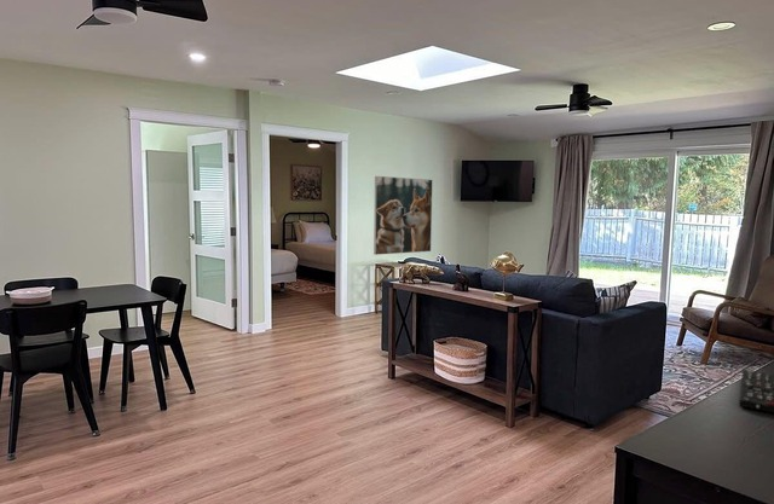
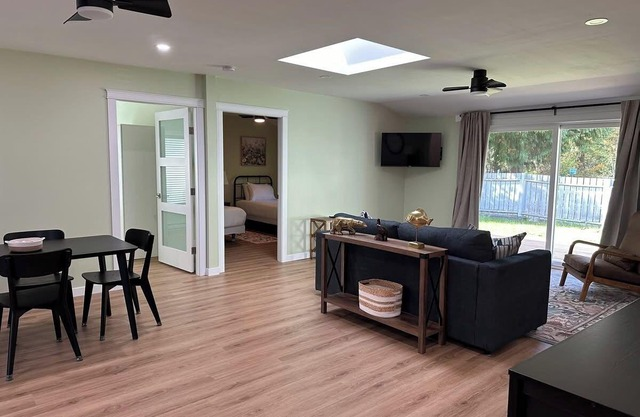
- remote control [738,369,774,413]
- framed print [372,175,433,256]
